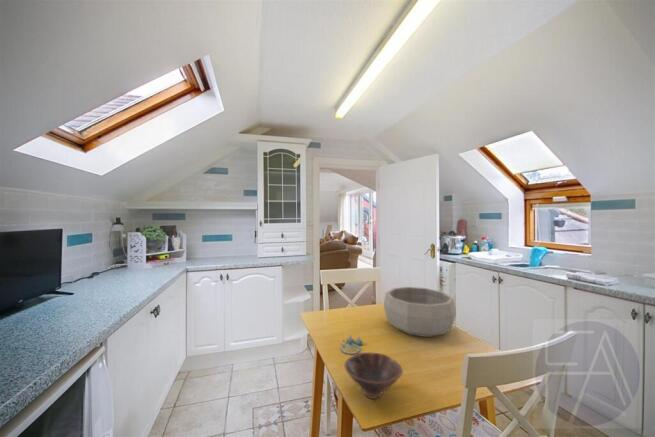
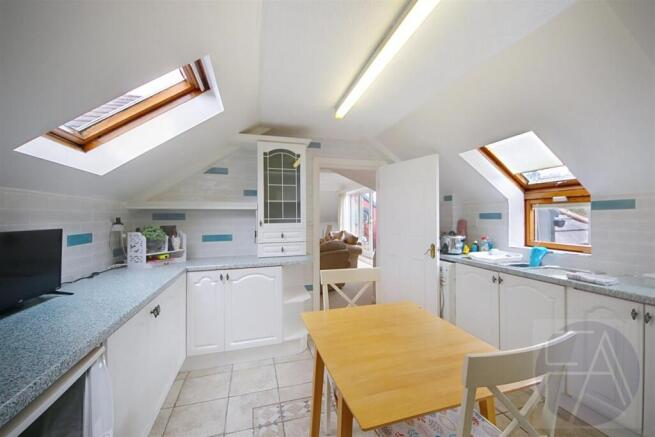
- salt and pepper shaker set [340,334,364,355]
- decorative bowl [383,286,457,338]
- bowl [343,352,404,400]
